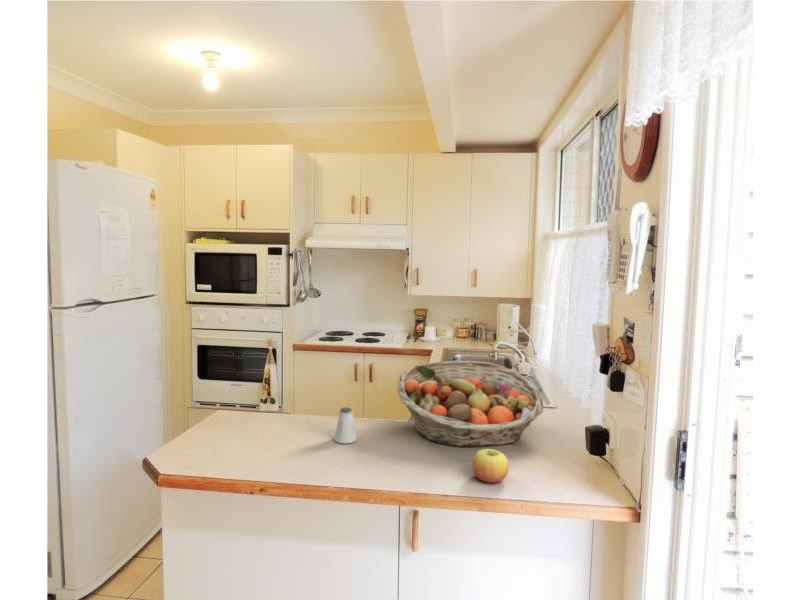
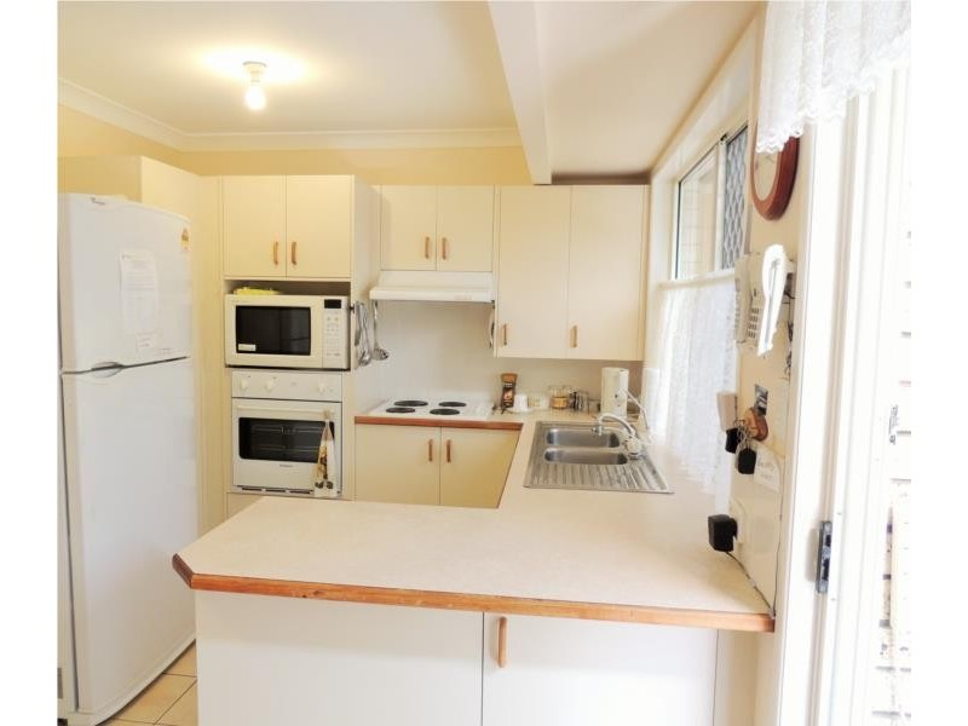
- apple [471,448,510,484]
- fruit basket [396,360,545,448]
- saltshaker [333,406,358,444]
